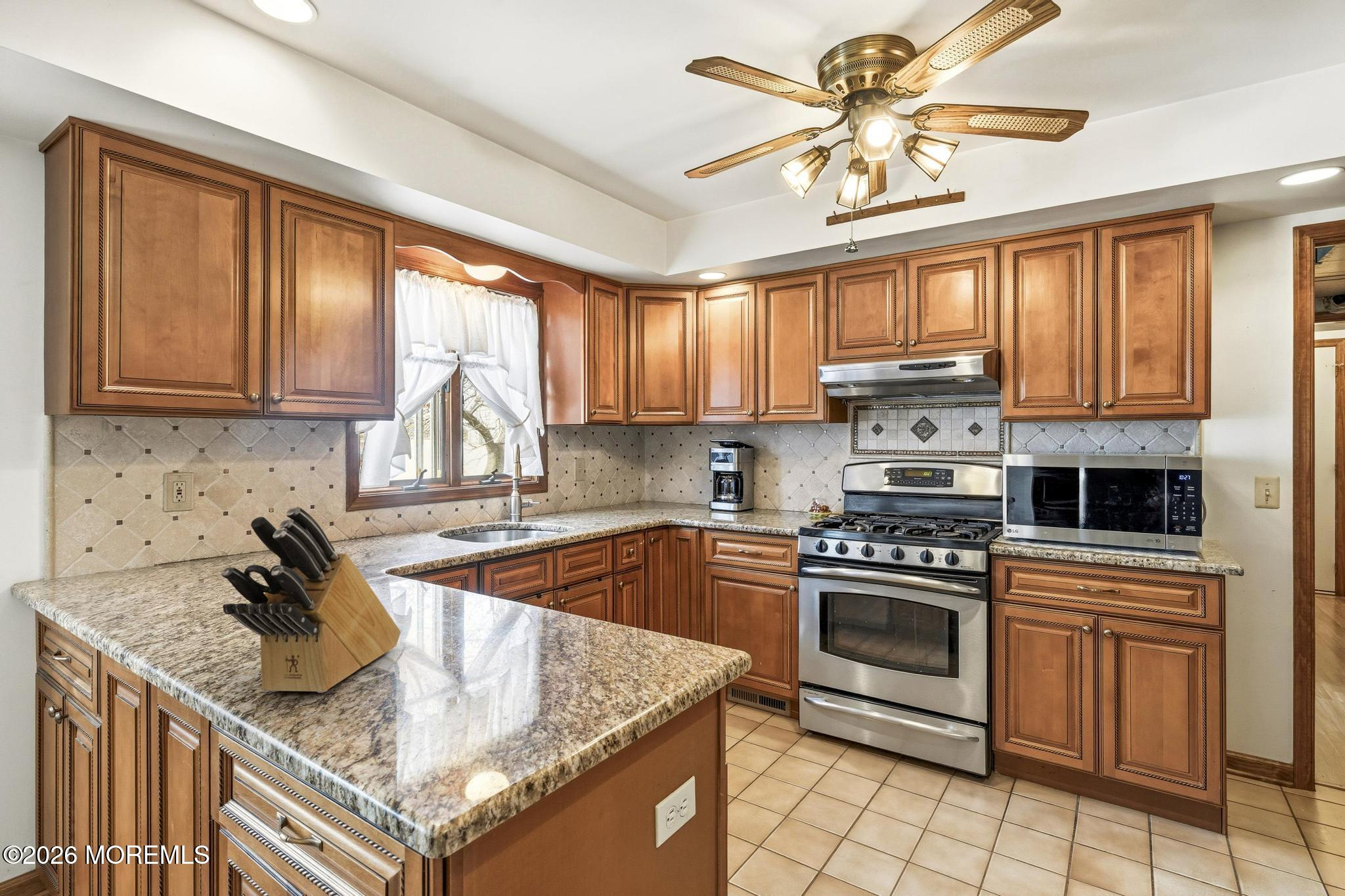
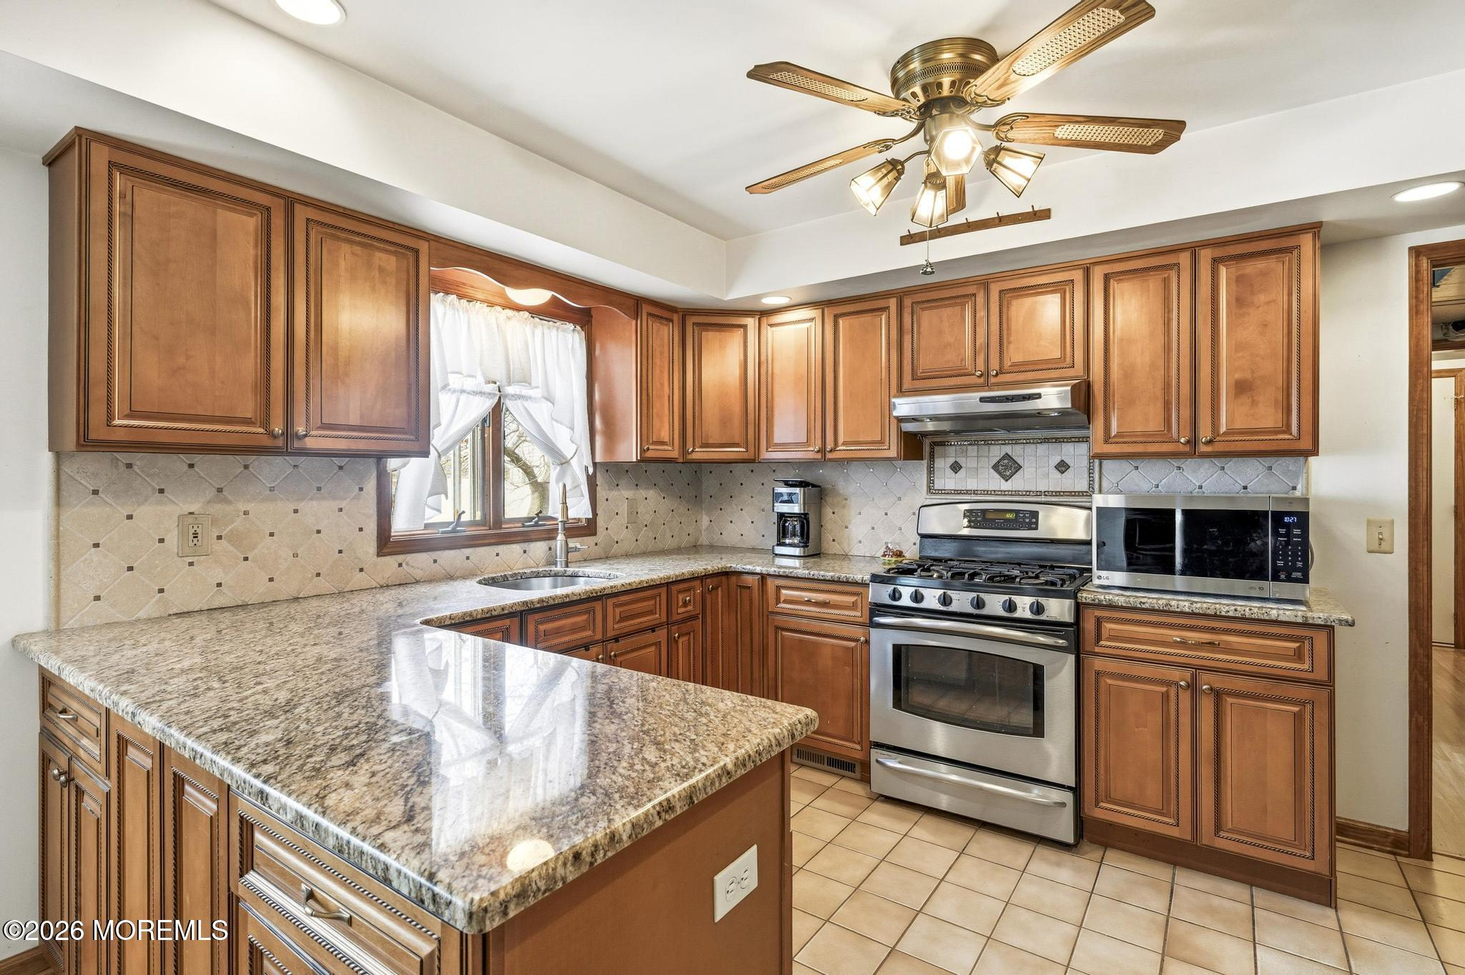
- knife block [221,505,401,693]
